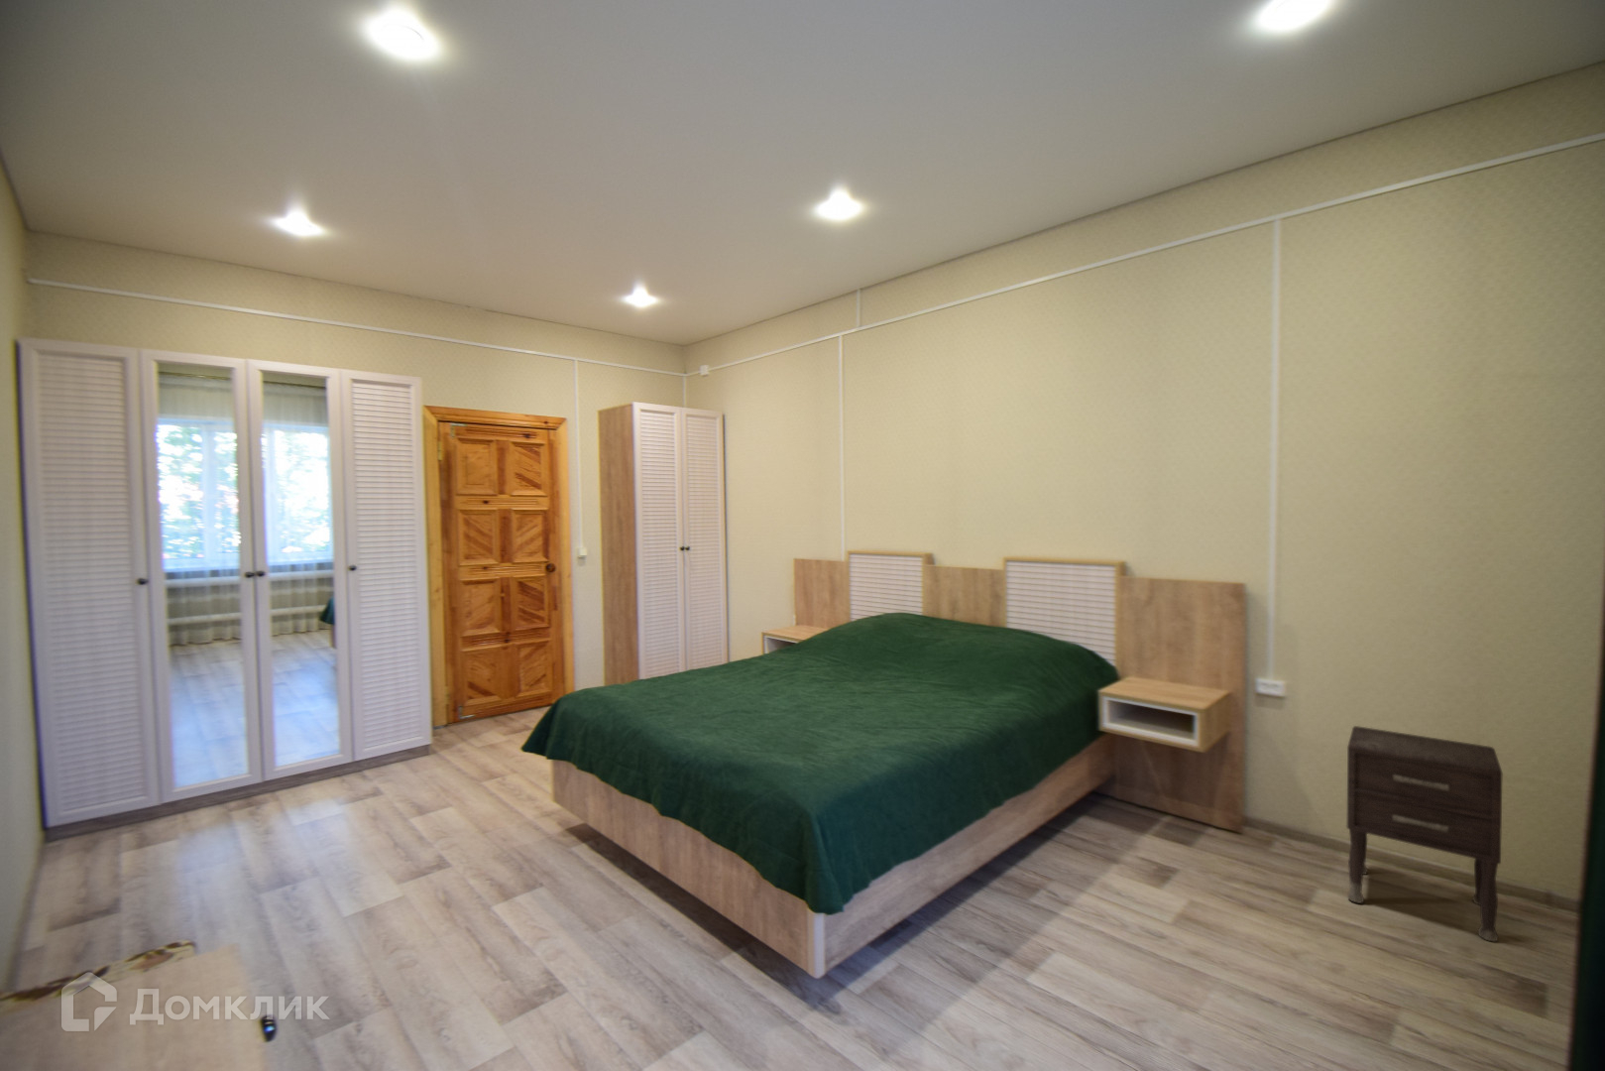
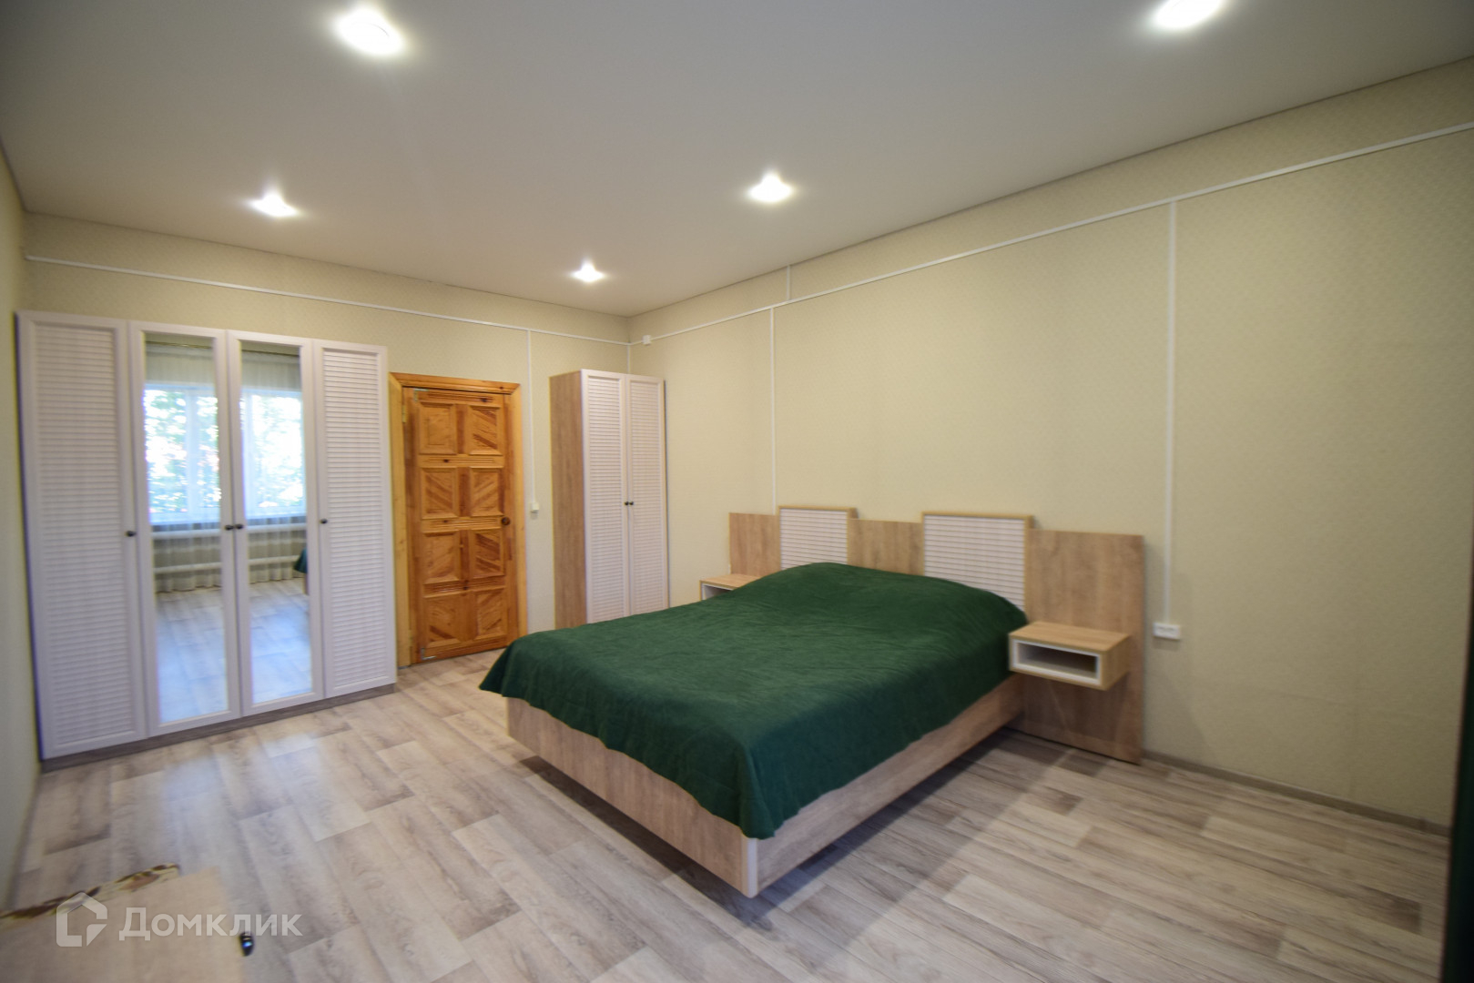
- nightstand [1346,724,1503,942]
